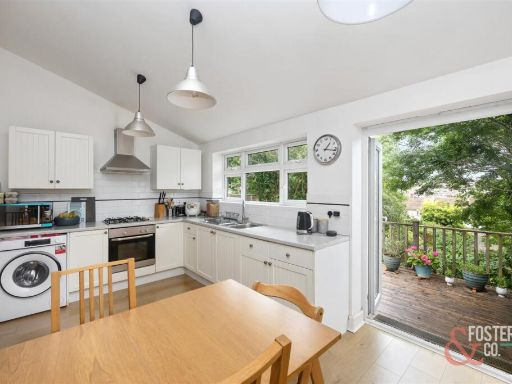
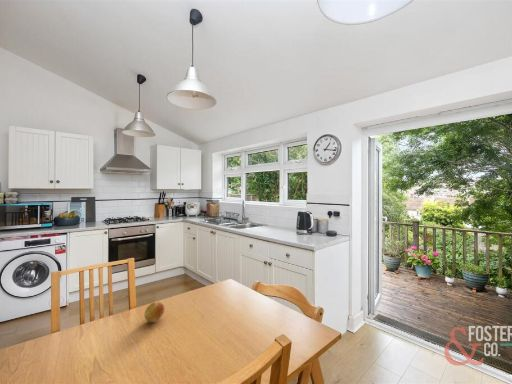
+ fruit [143,301,165,323]
